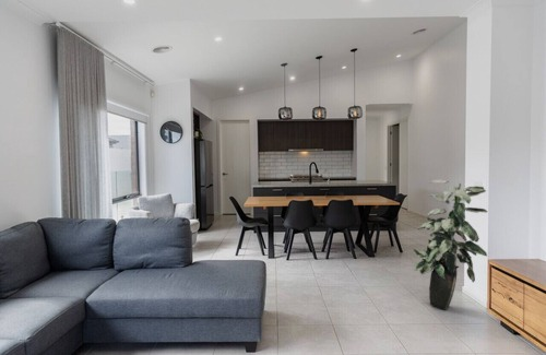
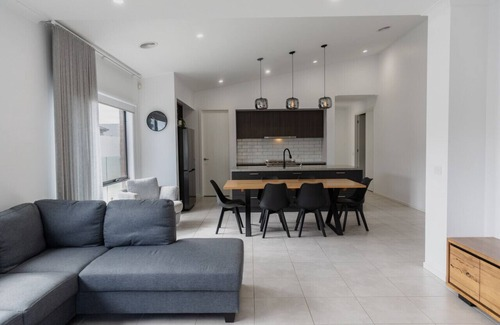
- indoor plant [412,179,488,311]
